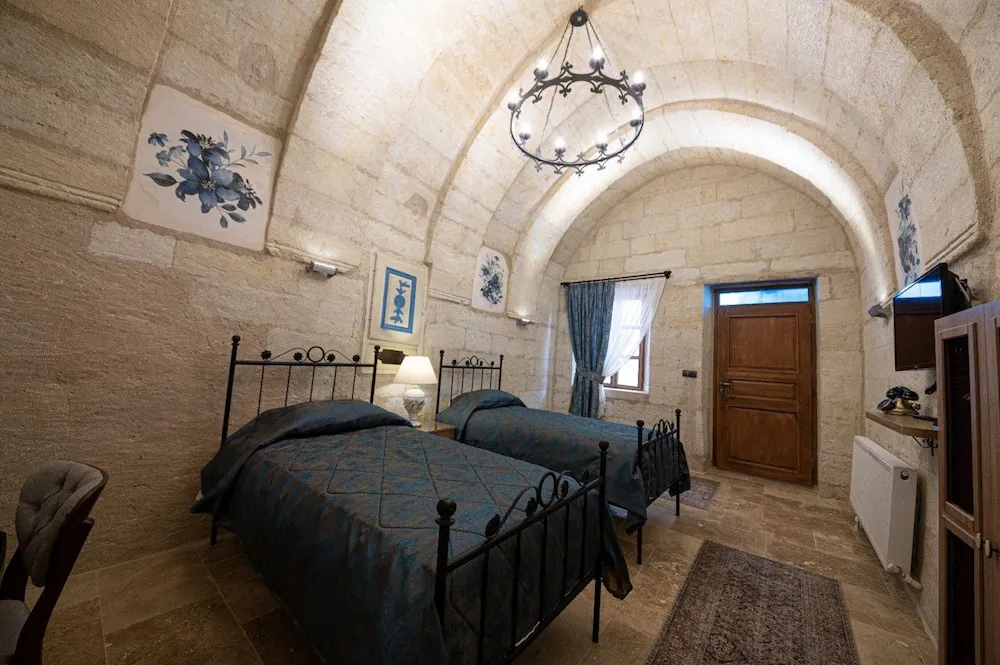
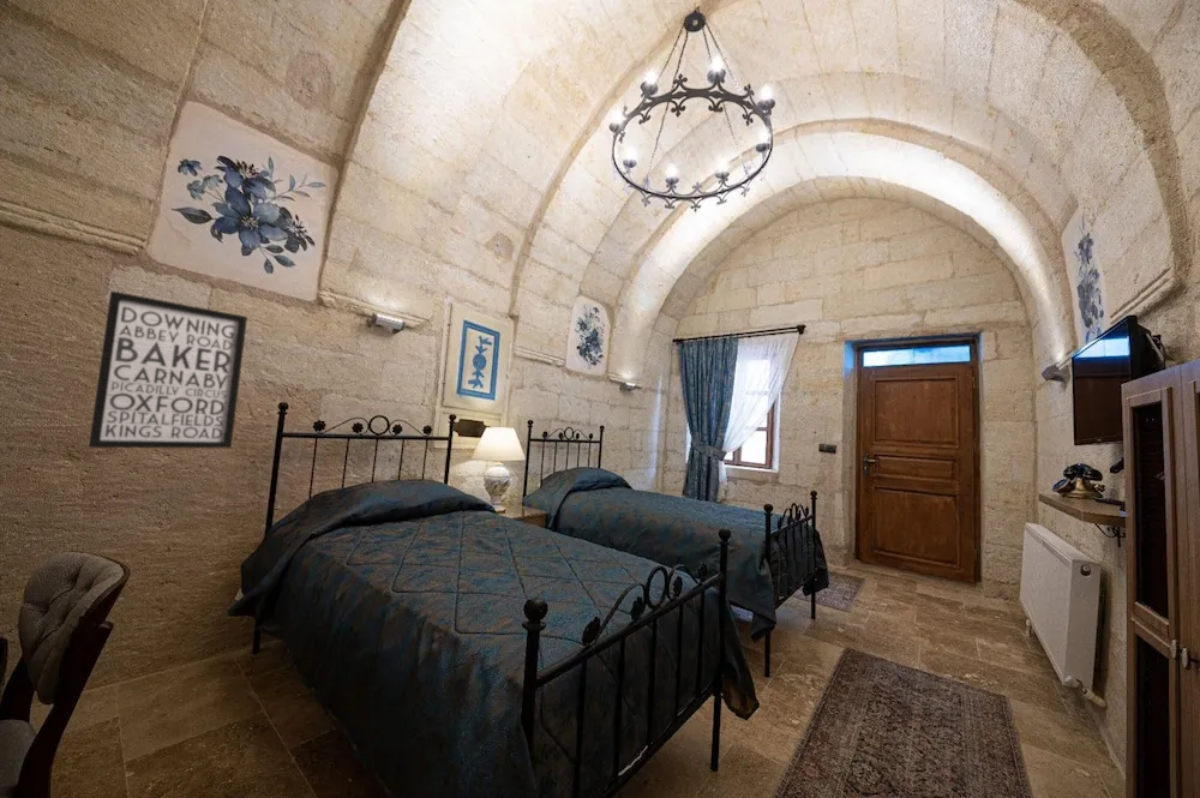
+ wall art [88,290,248,449]
